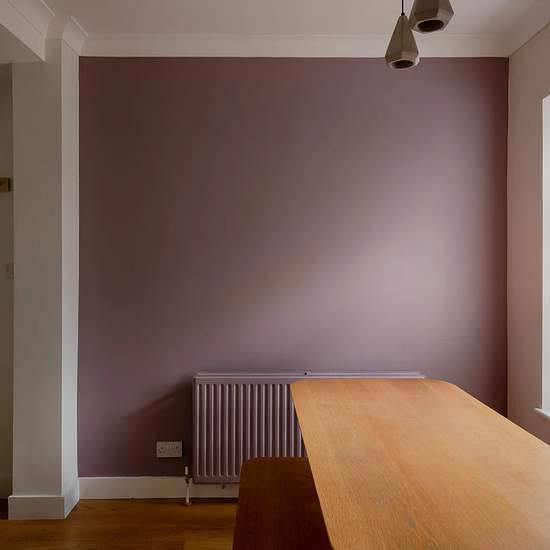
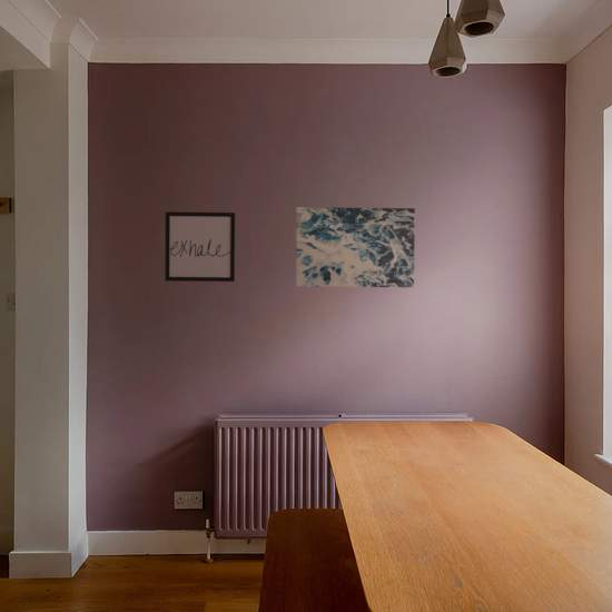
+ wall art [165,210,236,283]
+ wall art [295,206,416,288]
